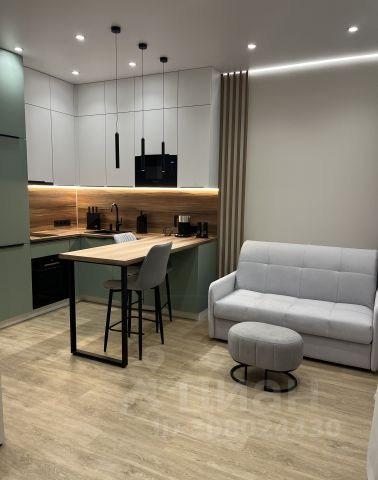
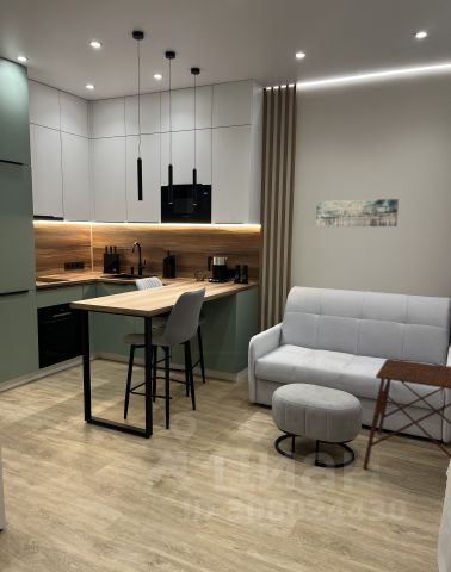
+ wall art [315,198,400,228]
+ side table [362,358,451,470]
